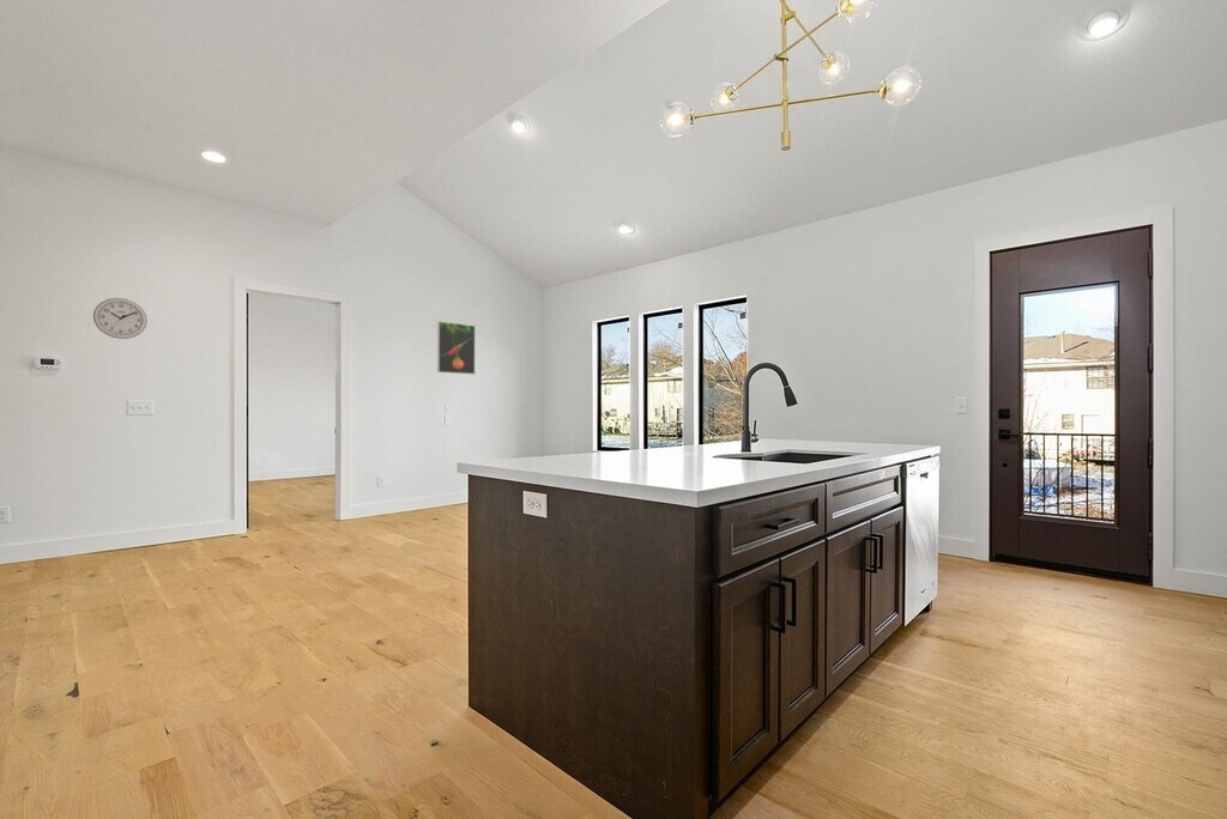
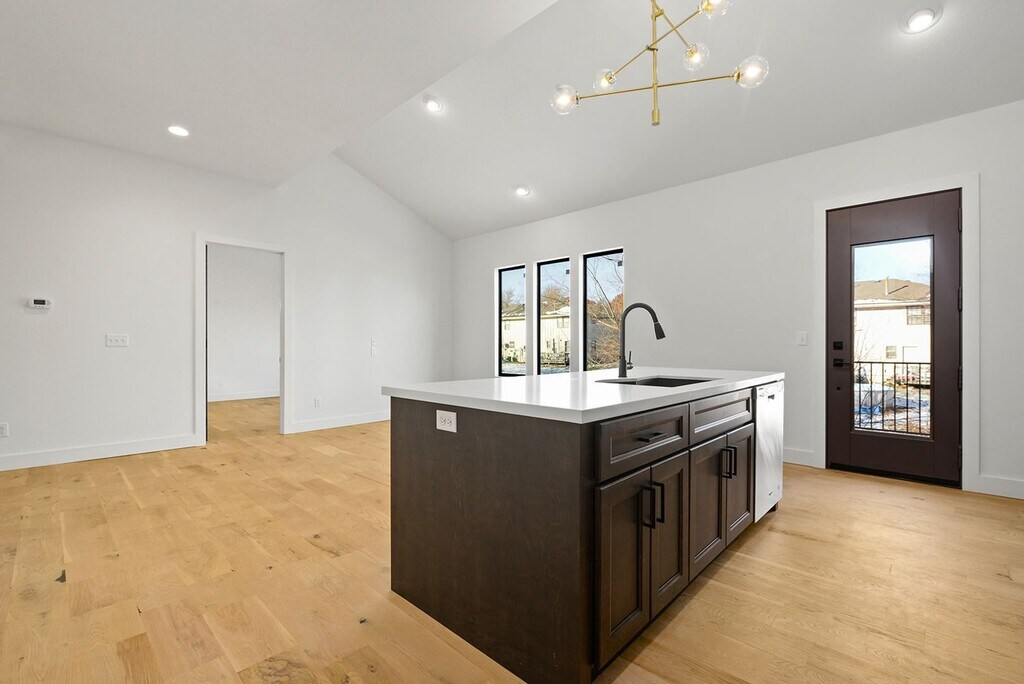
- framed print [436,320,477,376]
- wall clock [92,297,149,340]
